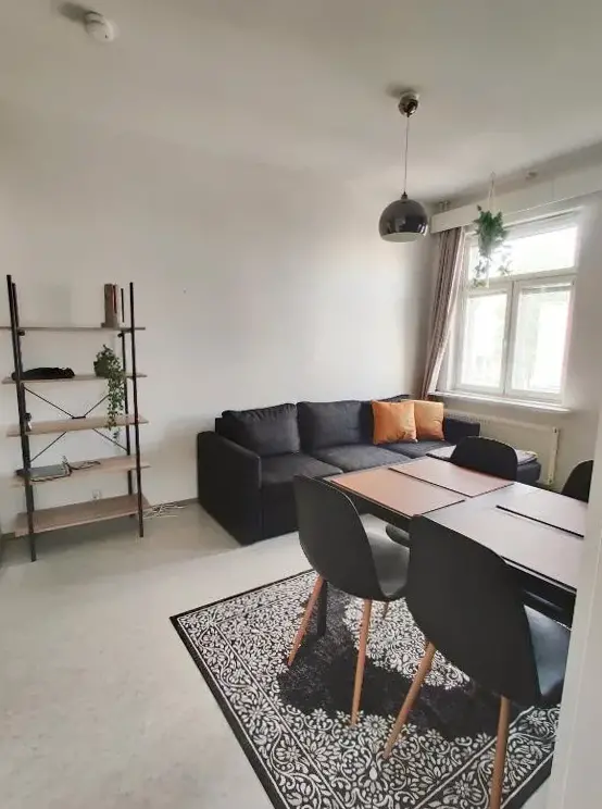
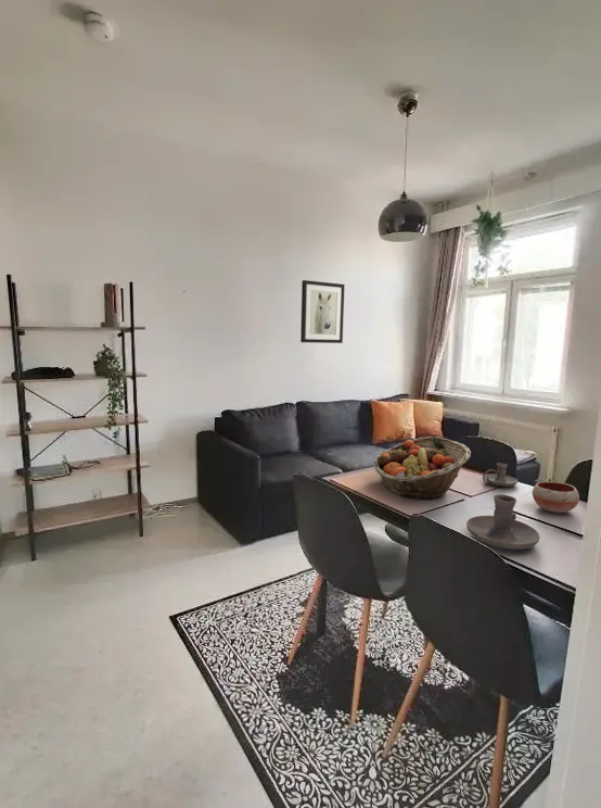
+ candle holder [482,462,519,488]
+ bowl [532,480,580,514]
+ wall art [299,279,346,344]
+ fruit basket [372,435,472,502]
+ candle holder [465,493,541,551]
